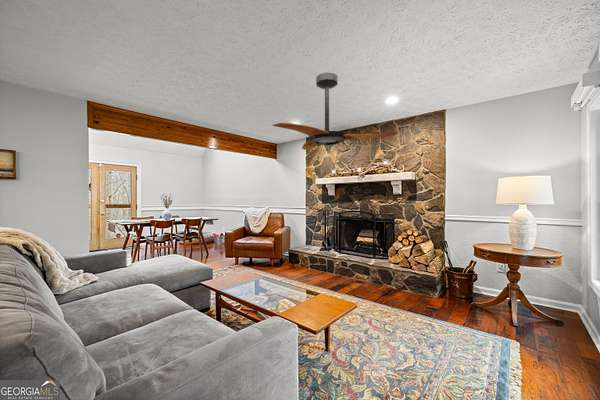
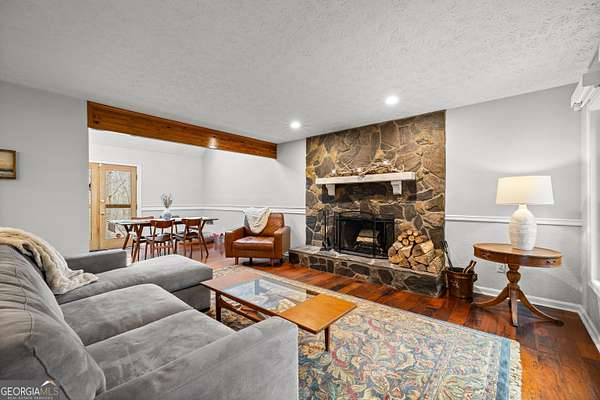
- ceiling fan [272,72,399,151]
